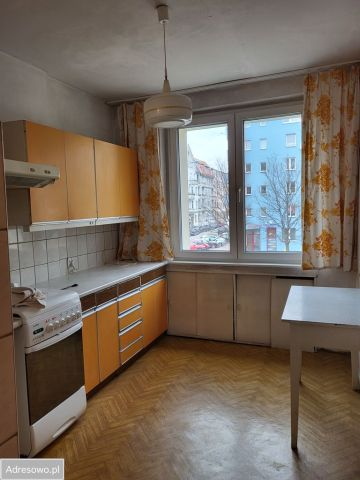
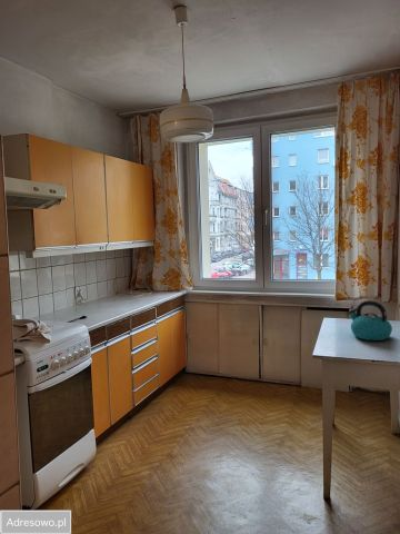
+ kettle [348,299,393,342]
